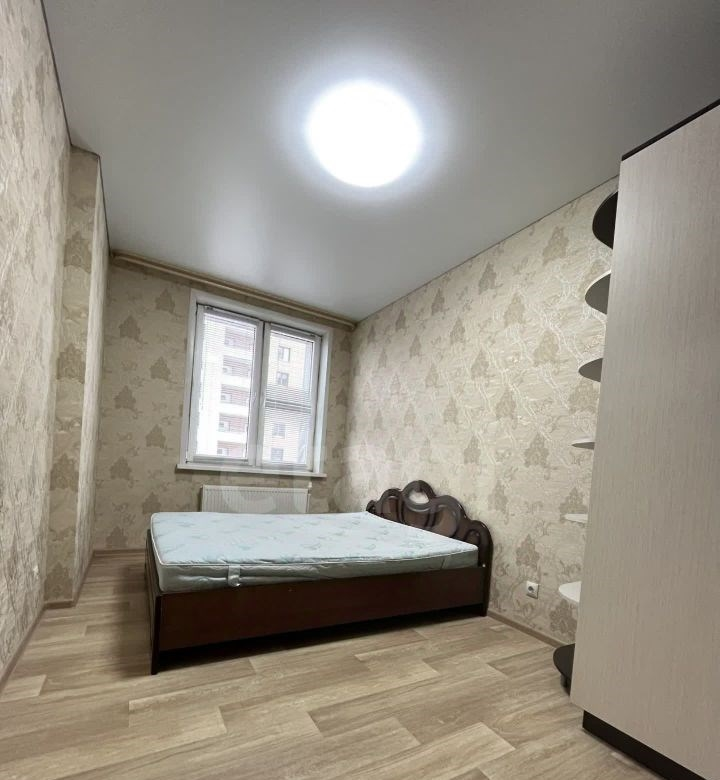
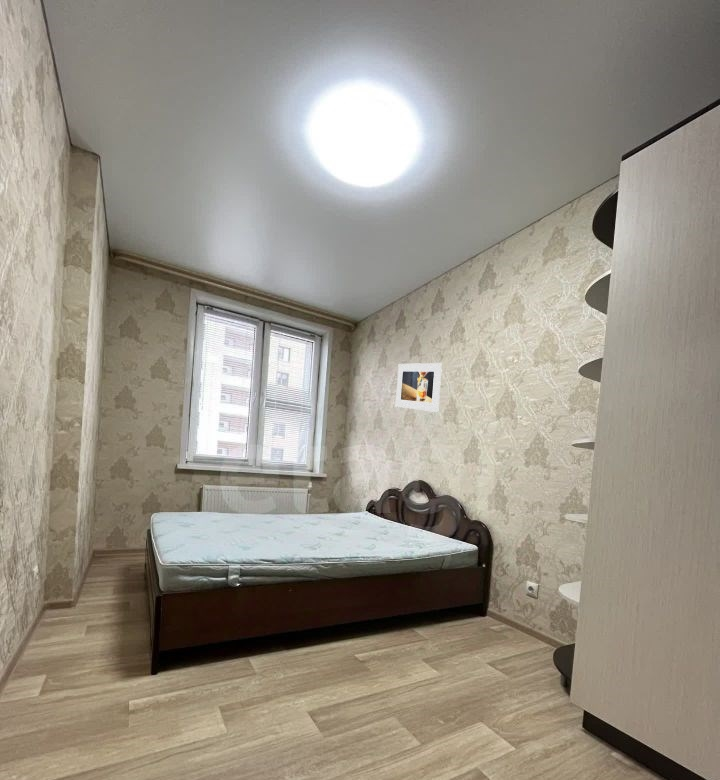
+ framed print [395,362,443,413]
